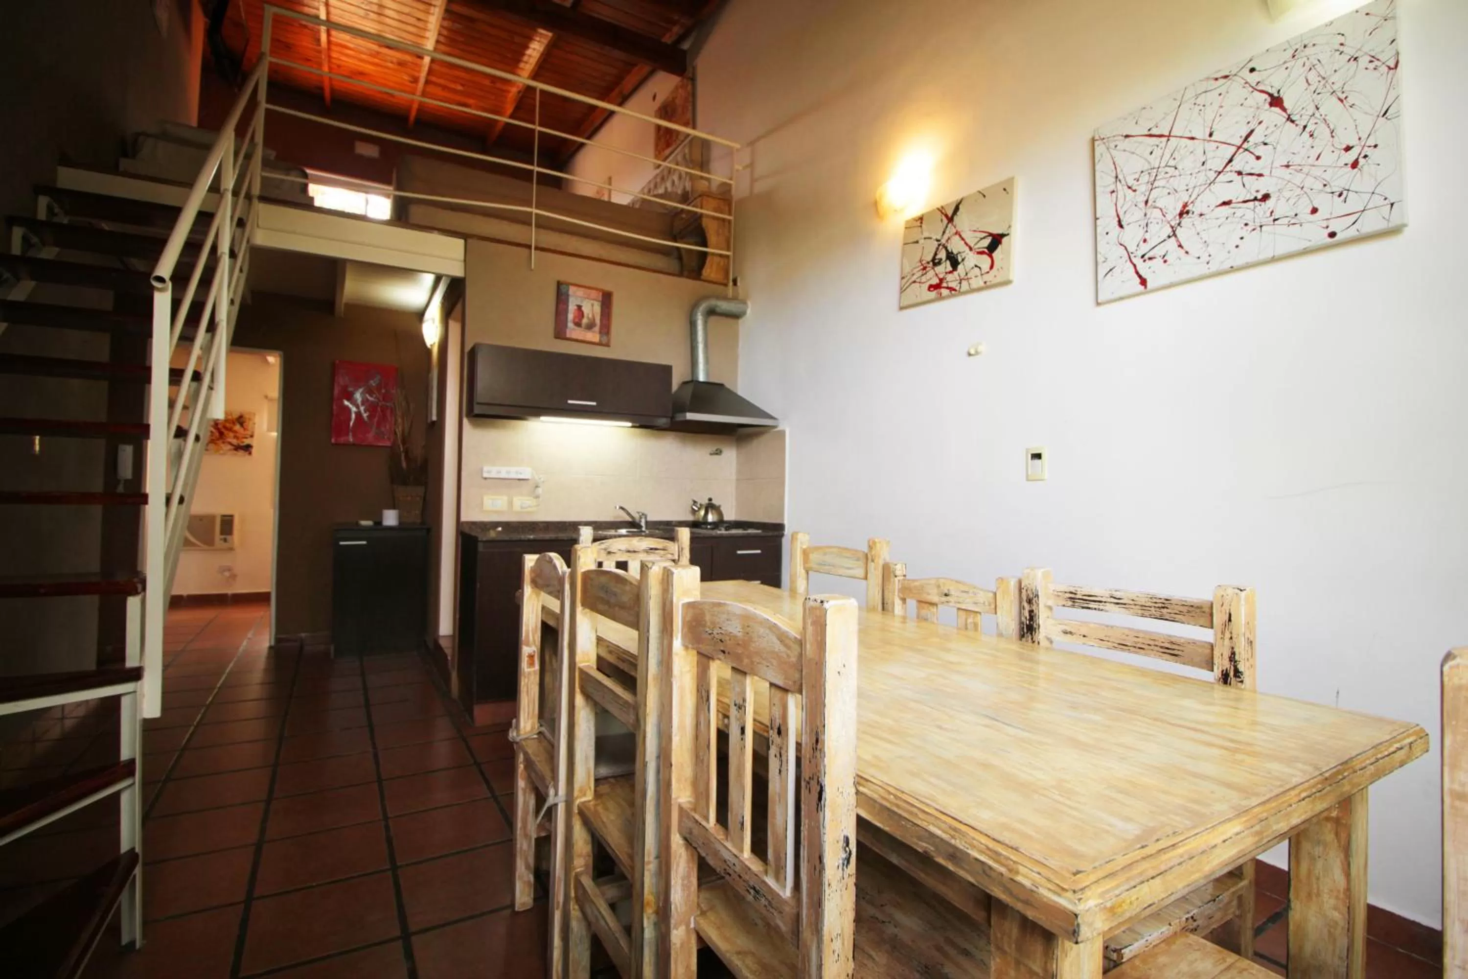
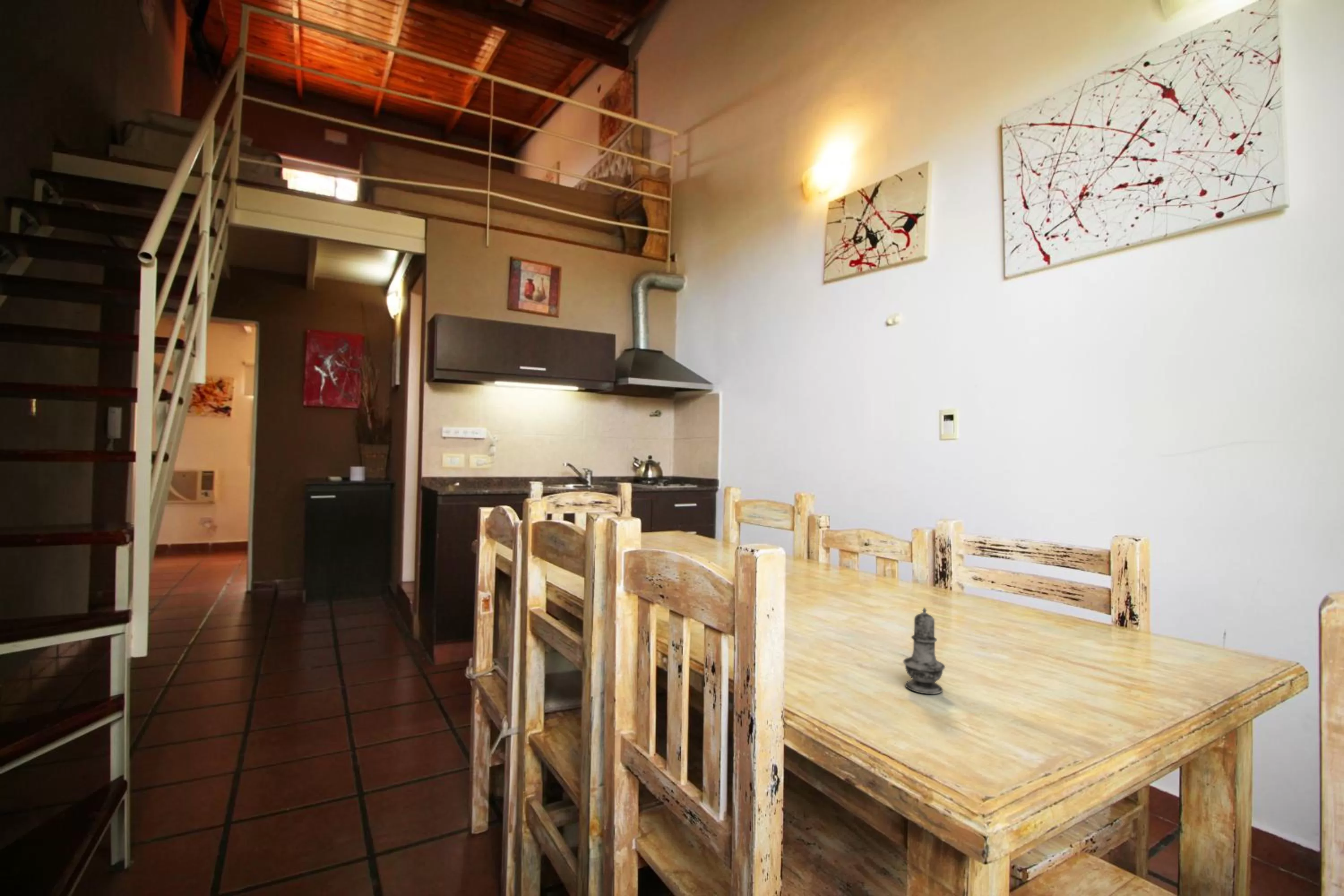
+ salt shaker [903,607,946,694]
